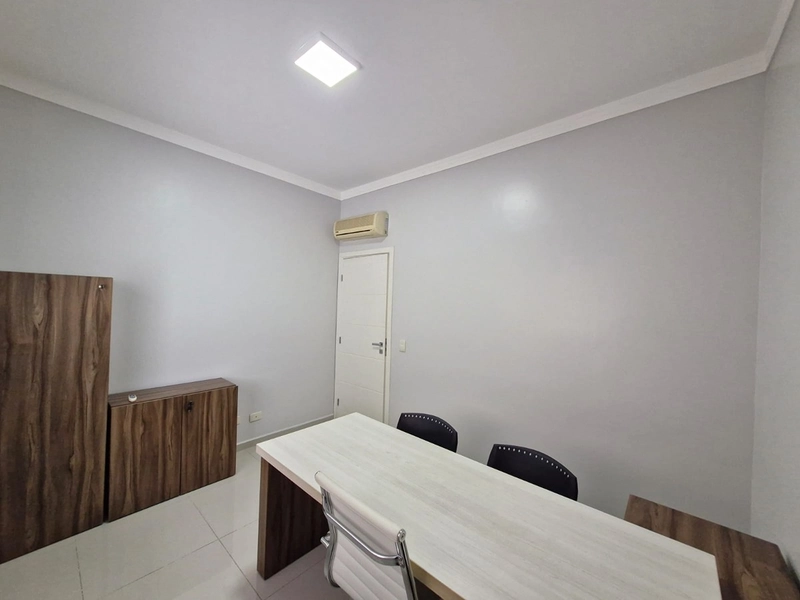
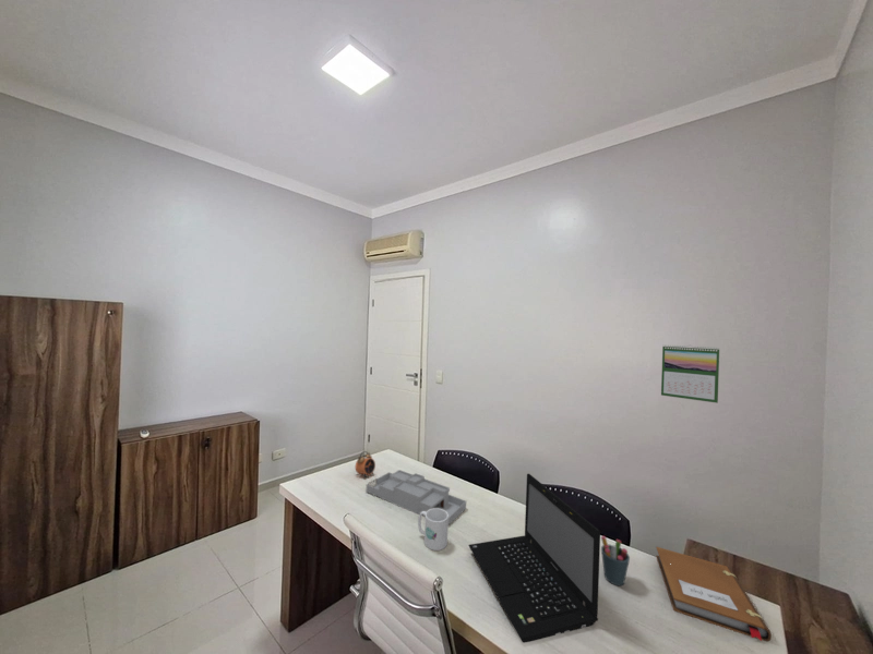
+ pen holder [600,535,631,586]
+ laptop [468,473,601,644]
+ notebook [655,546,773,643]
+ desk organizer [364,469,467,525]
+ mug [417,508,450,552]
+ alarm clock [355,450,376,480]
+ calendar [660,344,720,404]
